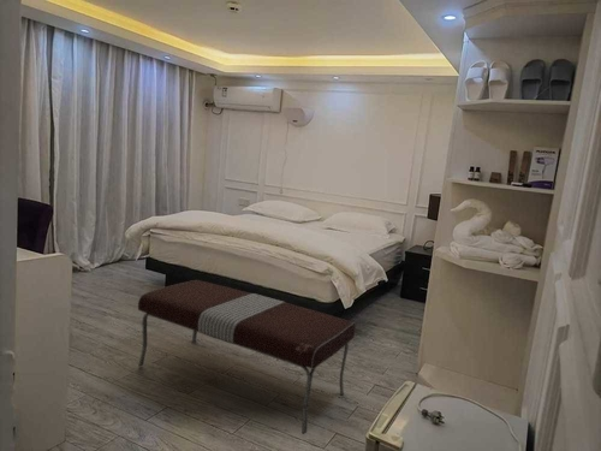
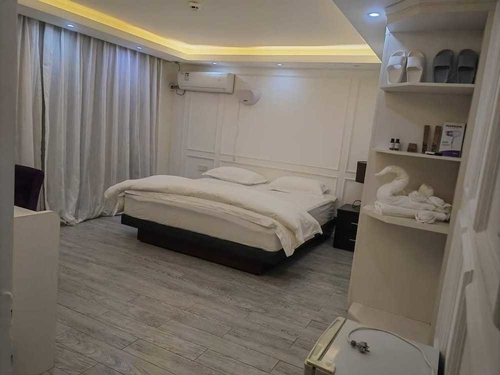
- bench [137,279,357,435]
